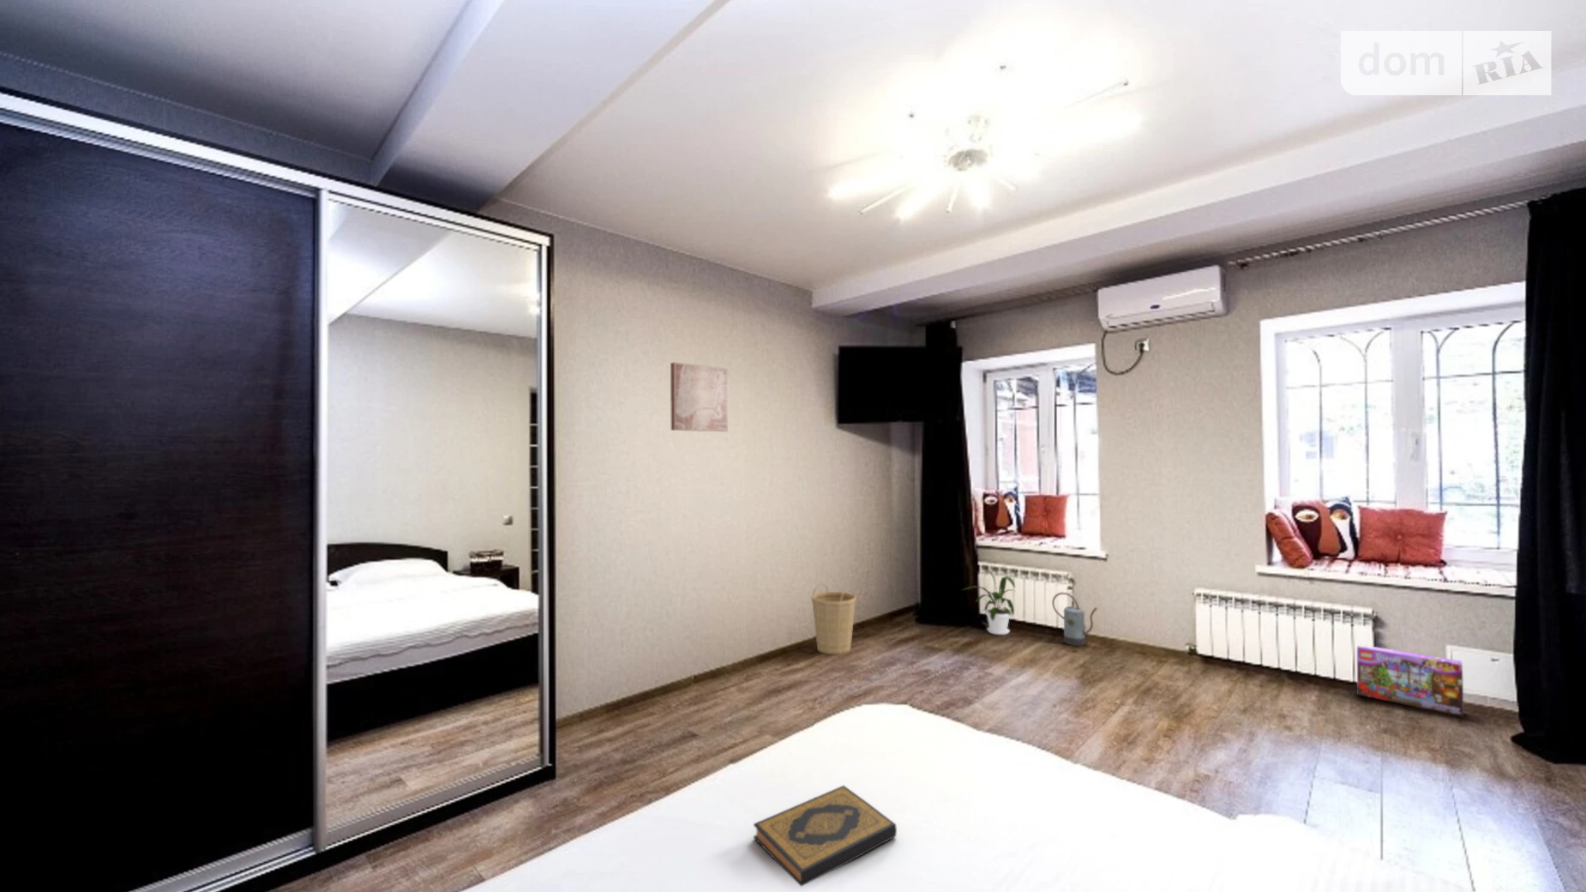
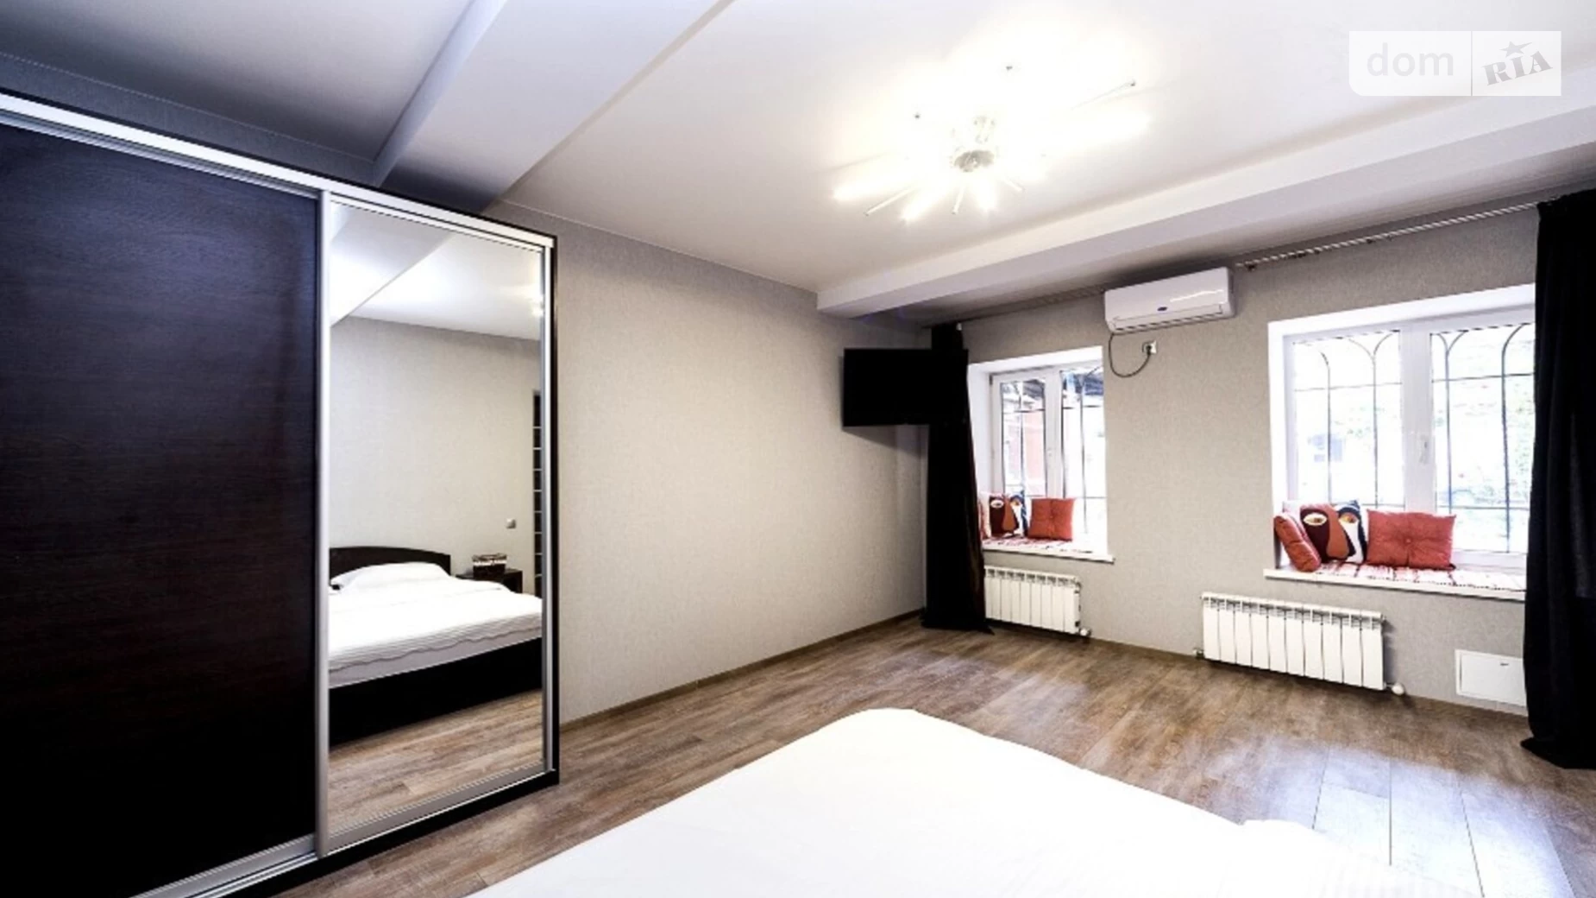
- house plant [961,564,1016,636]
- watering can [1051,591,1098,647]
- wall art [670,362,729,432]
- hardback book [753,785,898,888]
- basket [810,583,857,656]
- box [1356,645,1464,717]
